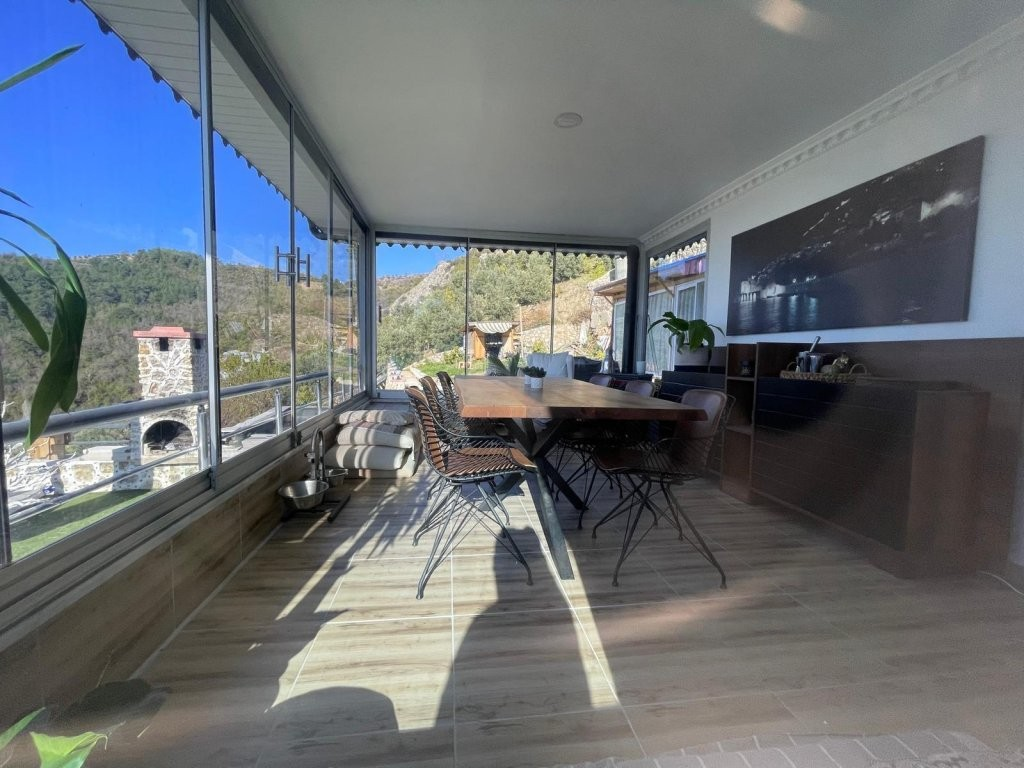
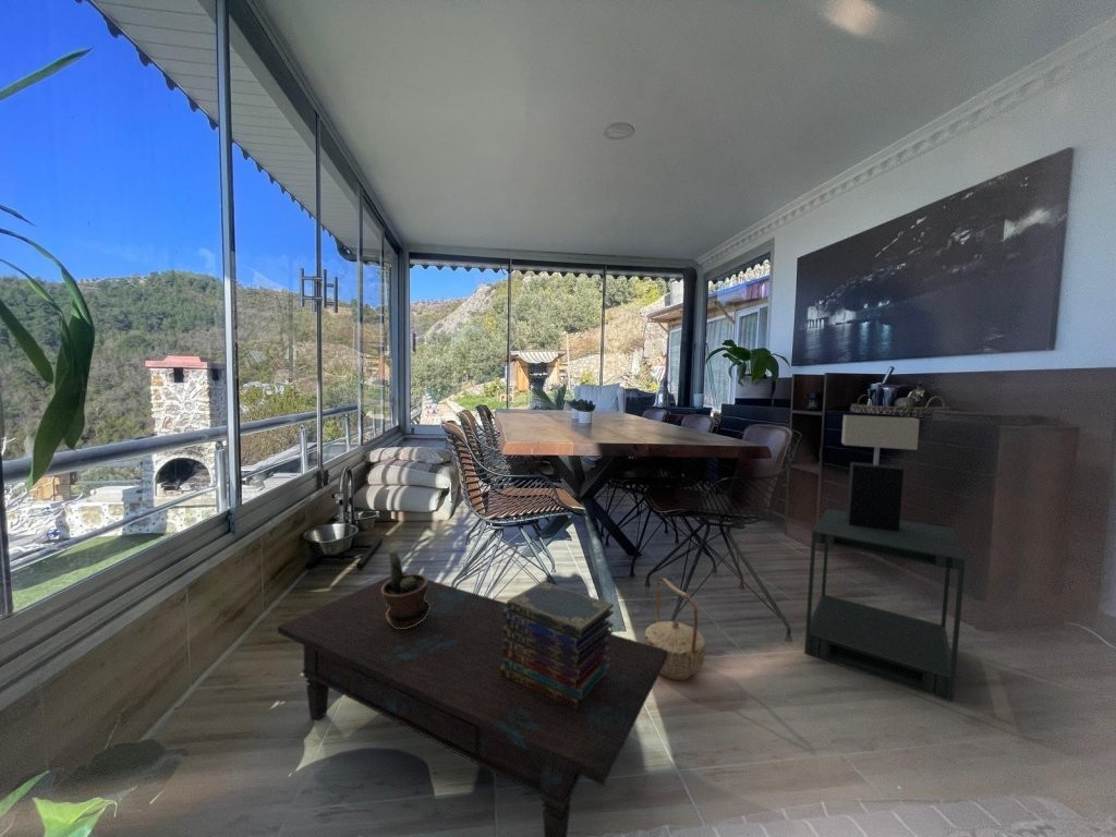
+ coffee table [277,571,668,837]
+ side table [803,508,967,703]
+ book stack [500,580,615,711]
+ potted plant [381,548,430,629]
+ table lamp [840,414,921,532]
+ basket [643,577,706,681]
